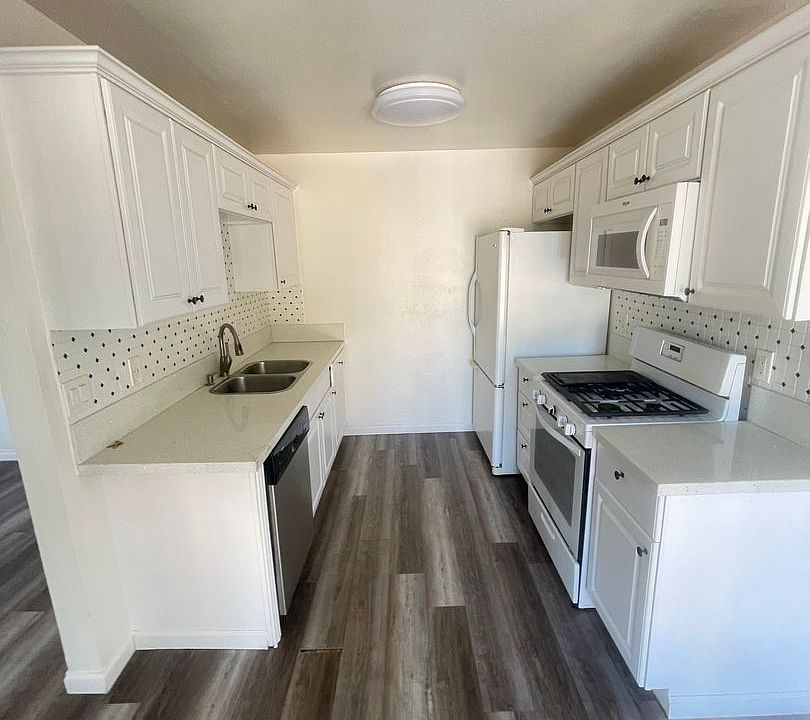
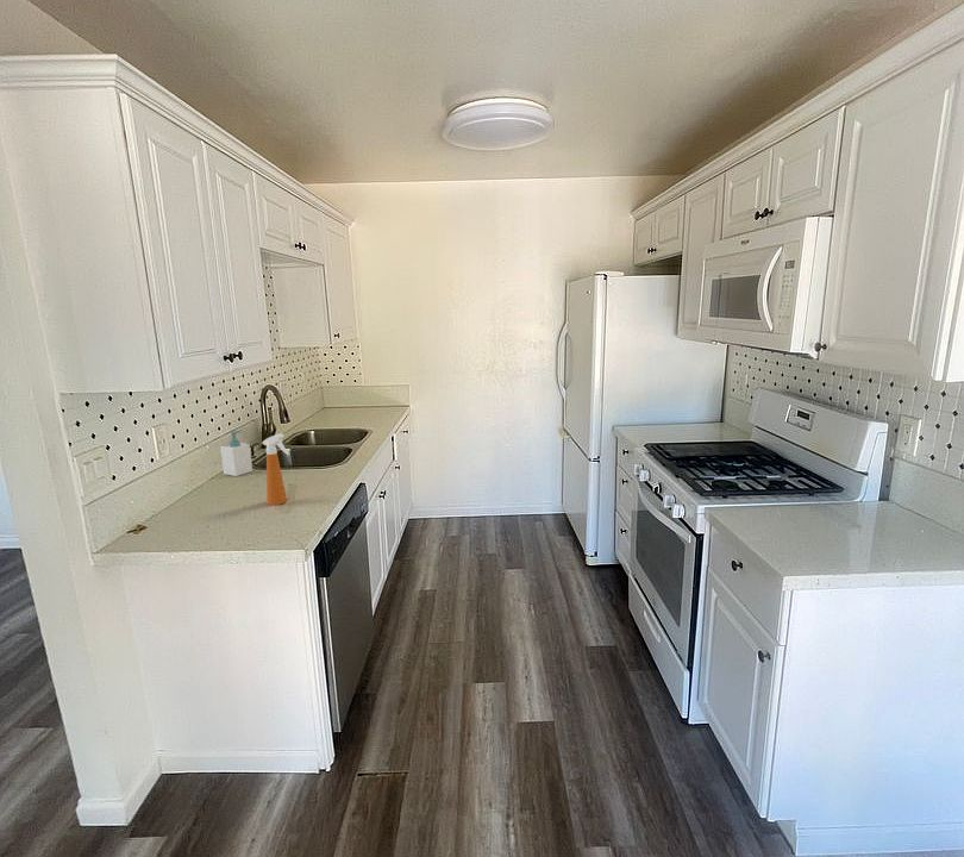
+ spray bottle [261,433,290,506]
+ soap bottle [219,428,253,477]
